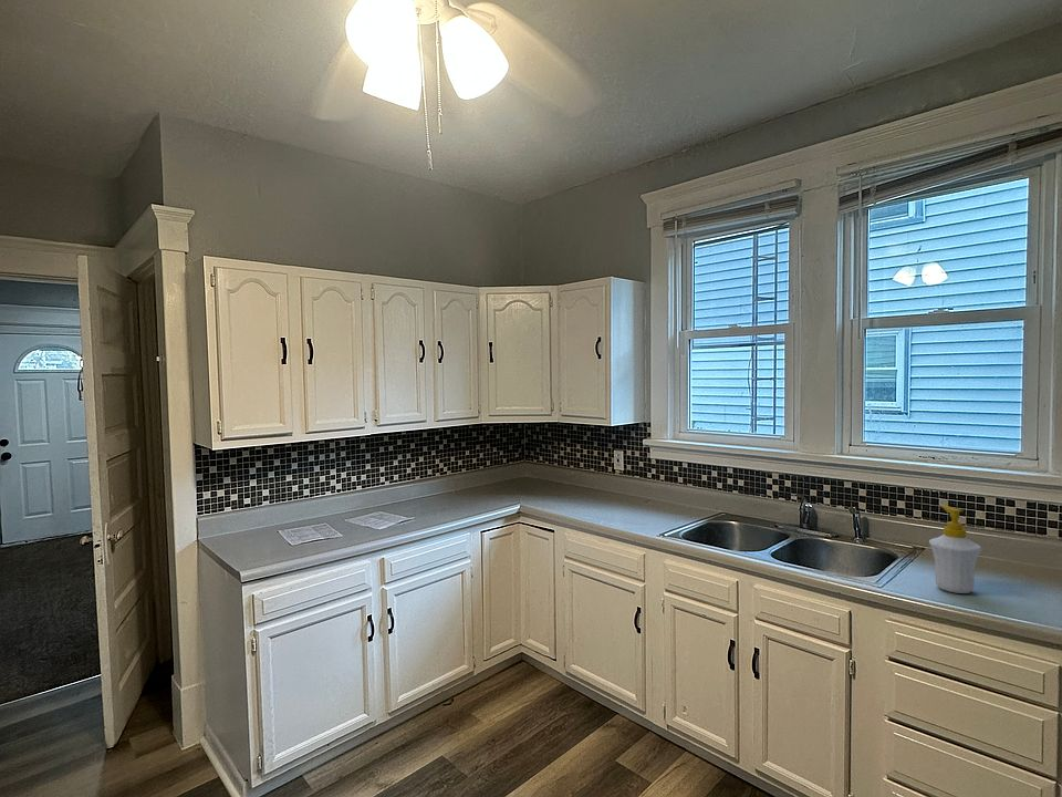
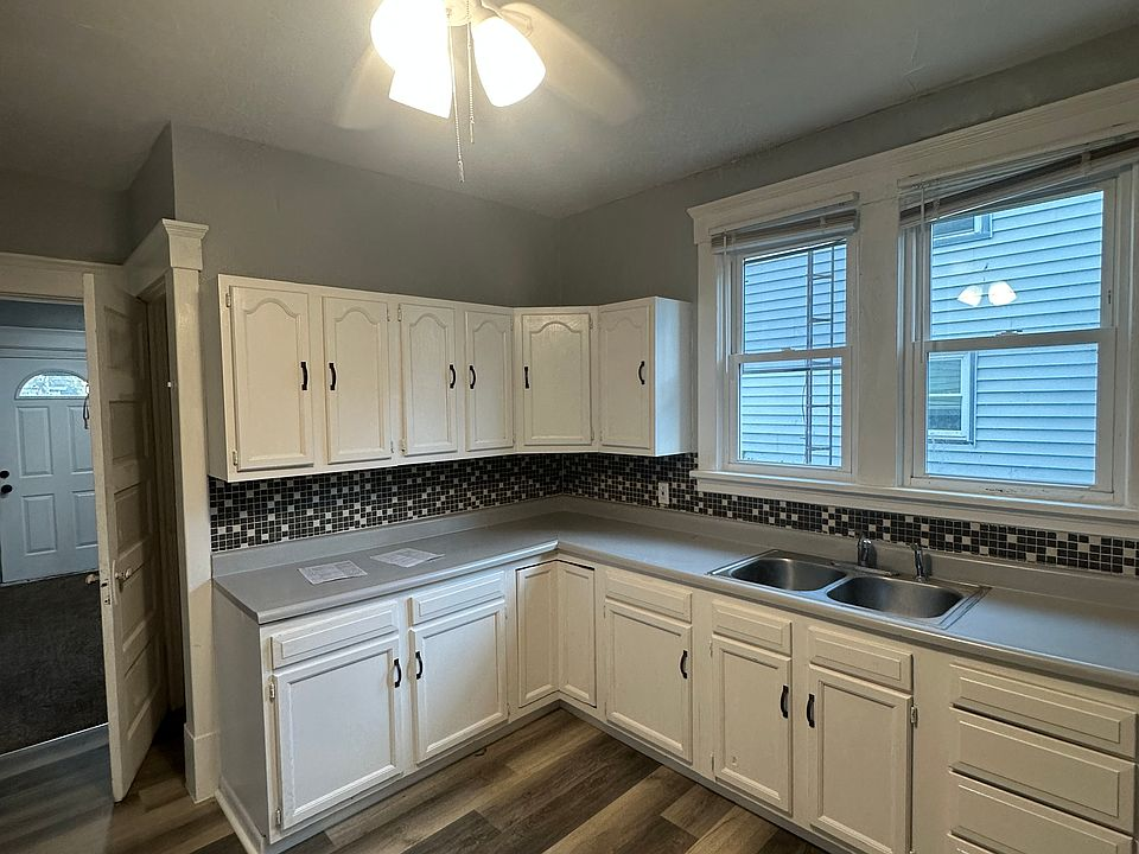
- soap bottle [928,505,982,594]
